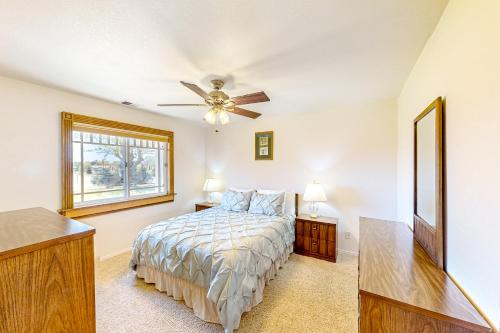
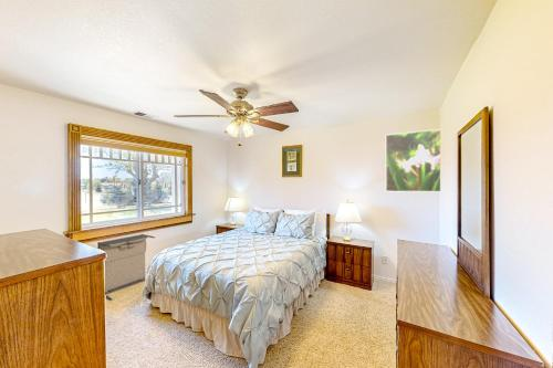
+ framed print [385,128,441,193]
+ laundry hamper [96,233,156,301]
